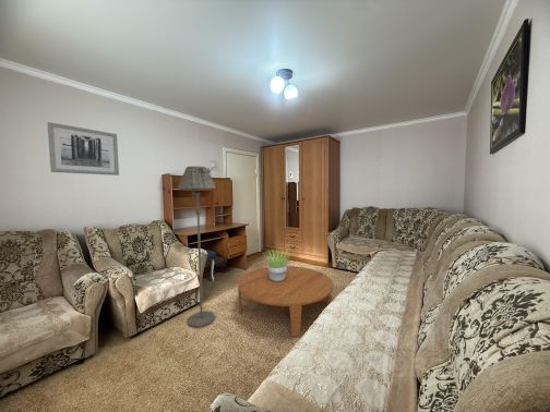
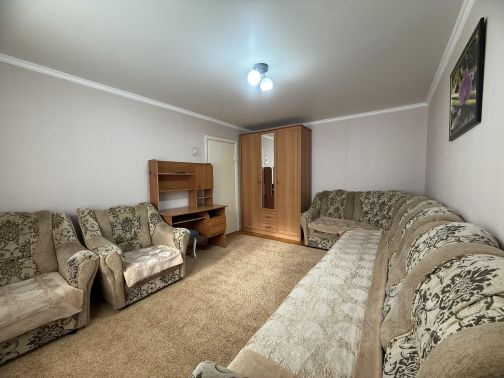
- potted plant [263,249,289,281]
- coffee table [237,265,334,338]
- floor lamp [177,165,216,328]
- wall art [46,121,120,177]
